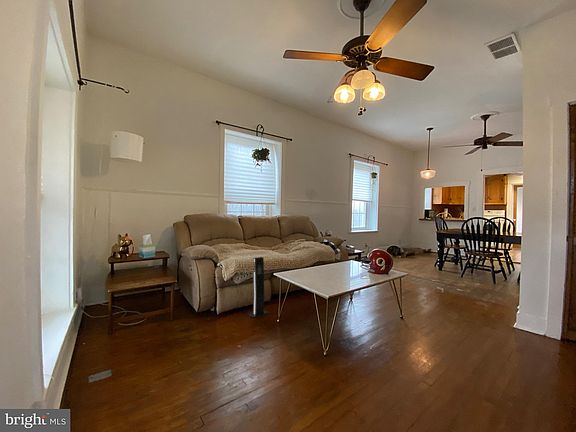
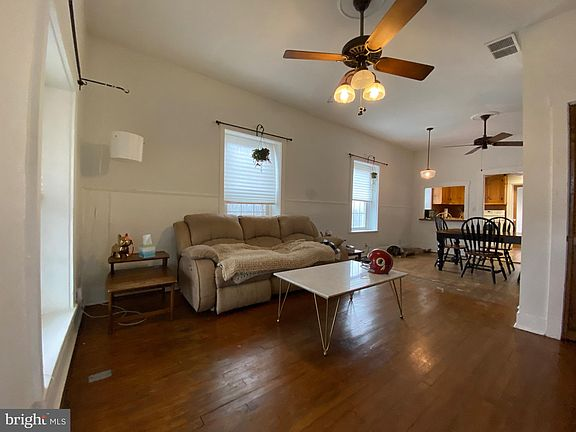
- speaker [246,256,270,319]
